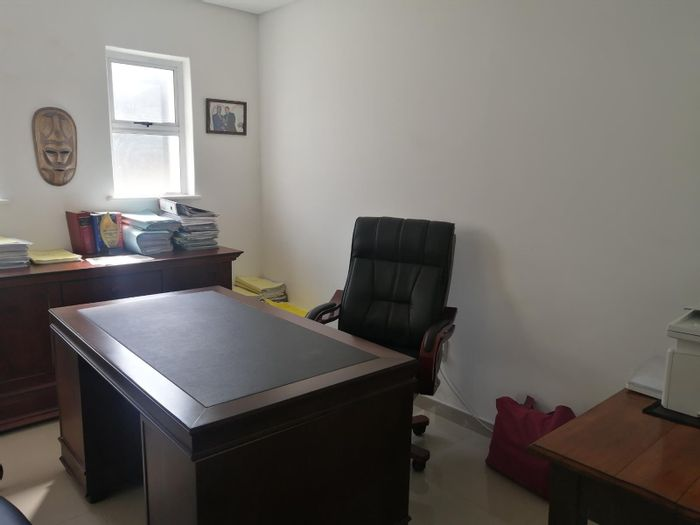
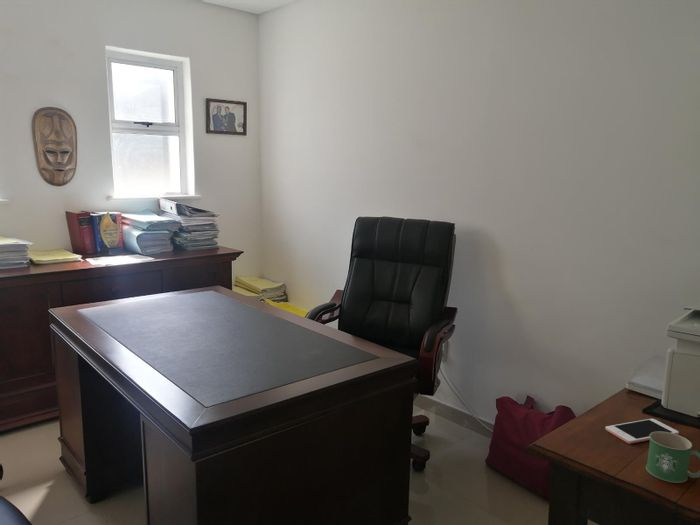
+ cell phone [605,418,680,445]
+ mug [645,431,700,484]
